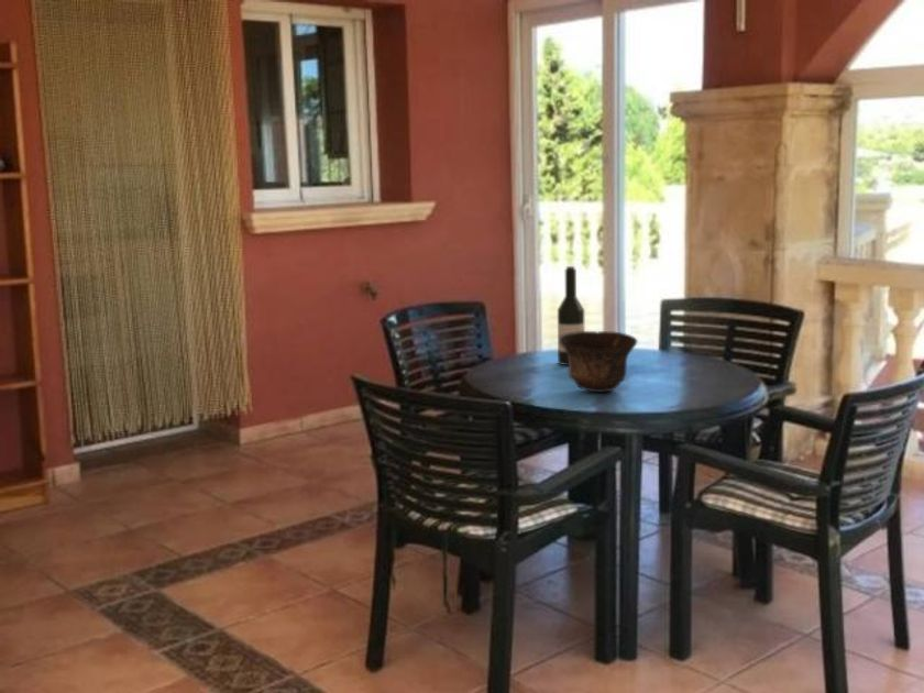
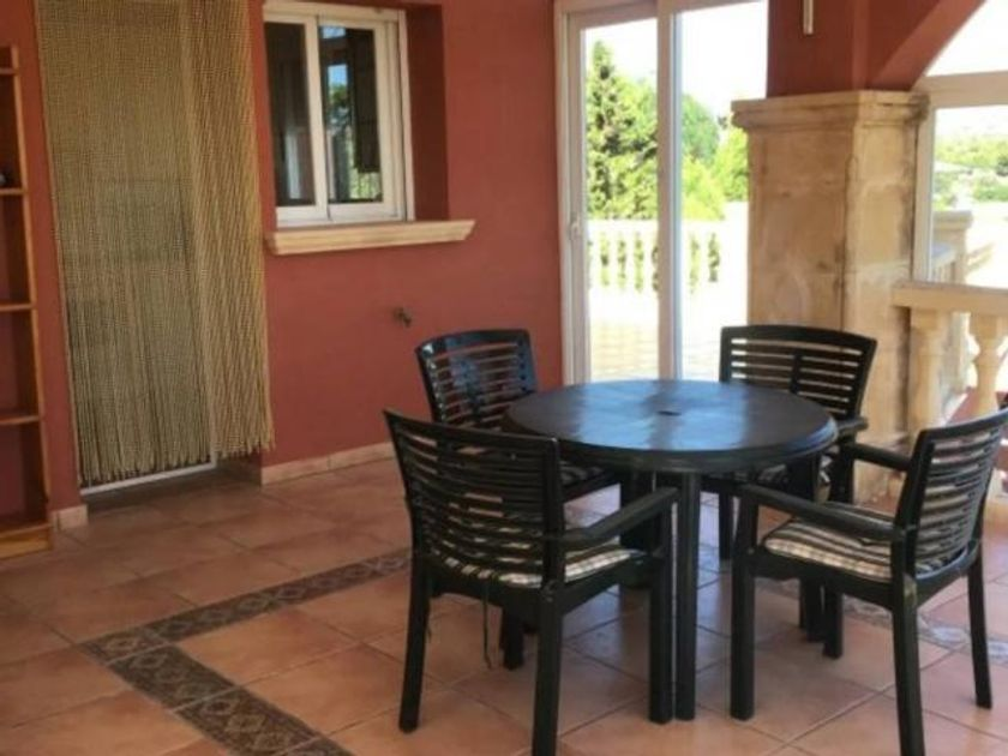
- wine bottle [557,265,585,366]
- bowl [559,330,639,394]
